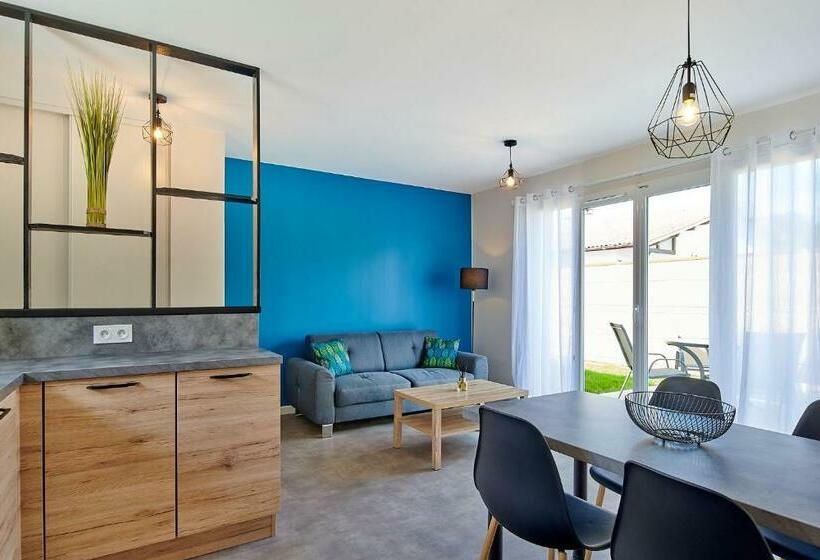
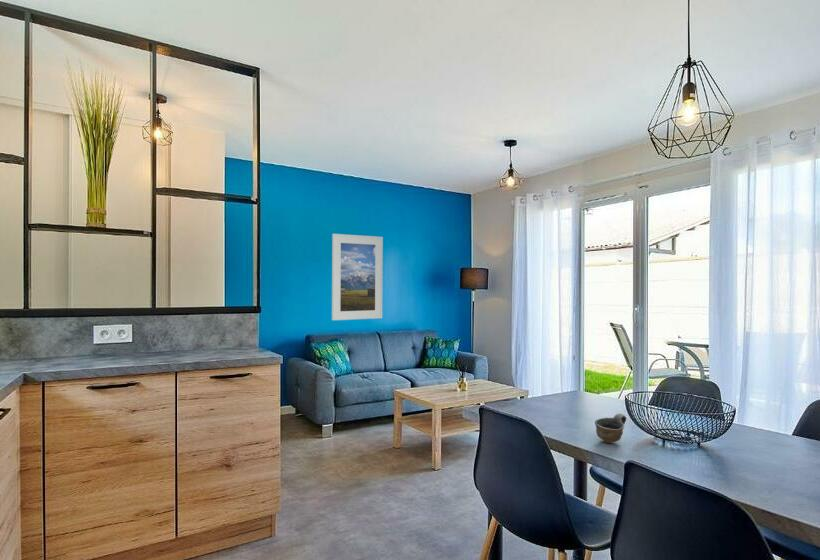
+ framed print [331,233,384,321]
+ cup [594,413,627,444]
